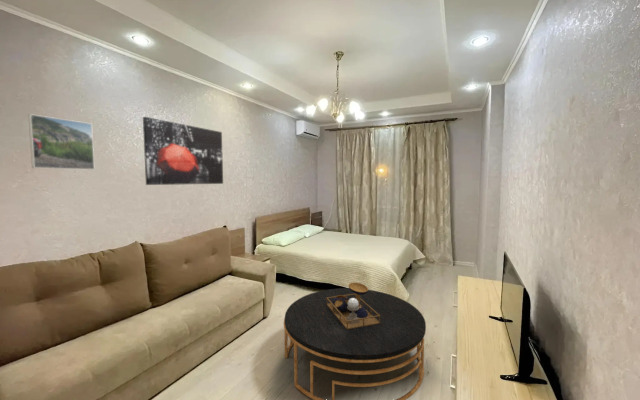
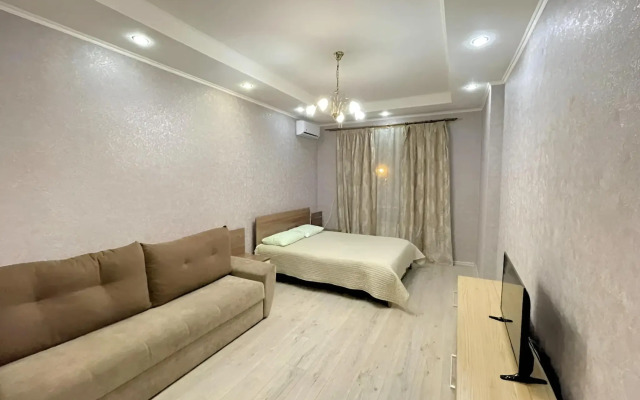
- coffee table [283,281,427,400]
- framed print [27,113,96,171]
- wall art [142,116,224,186]
